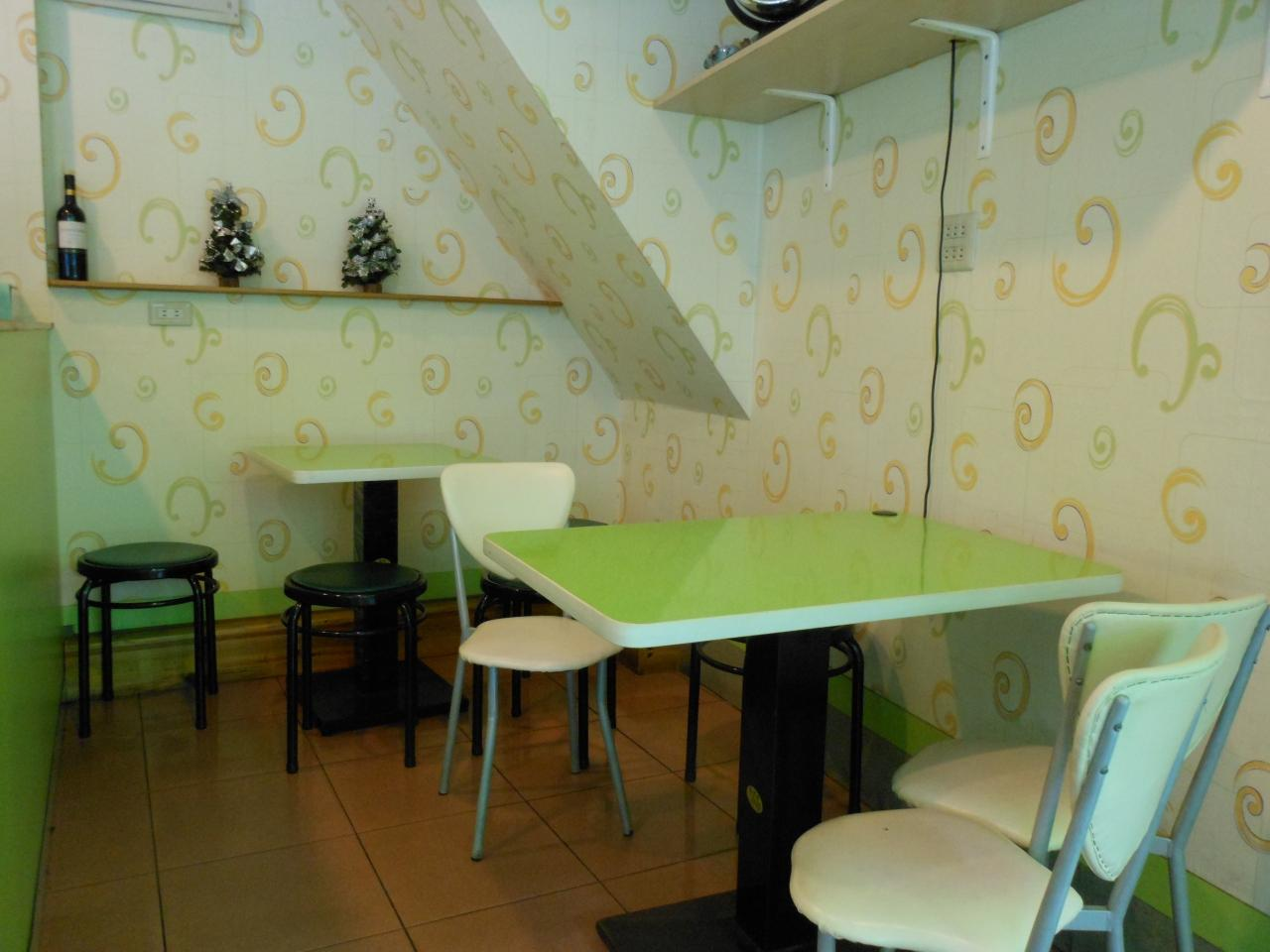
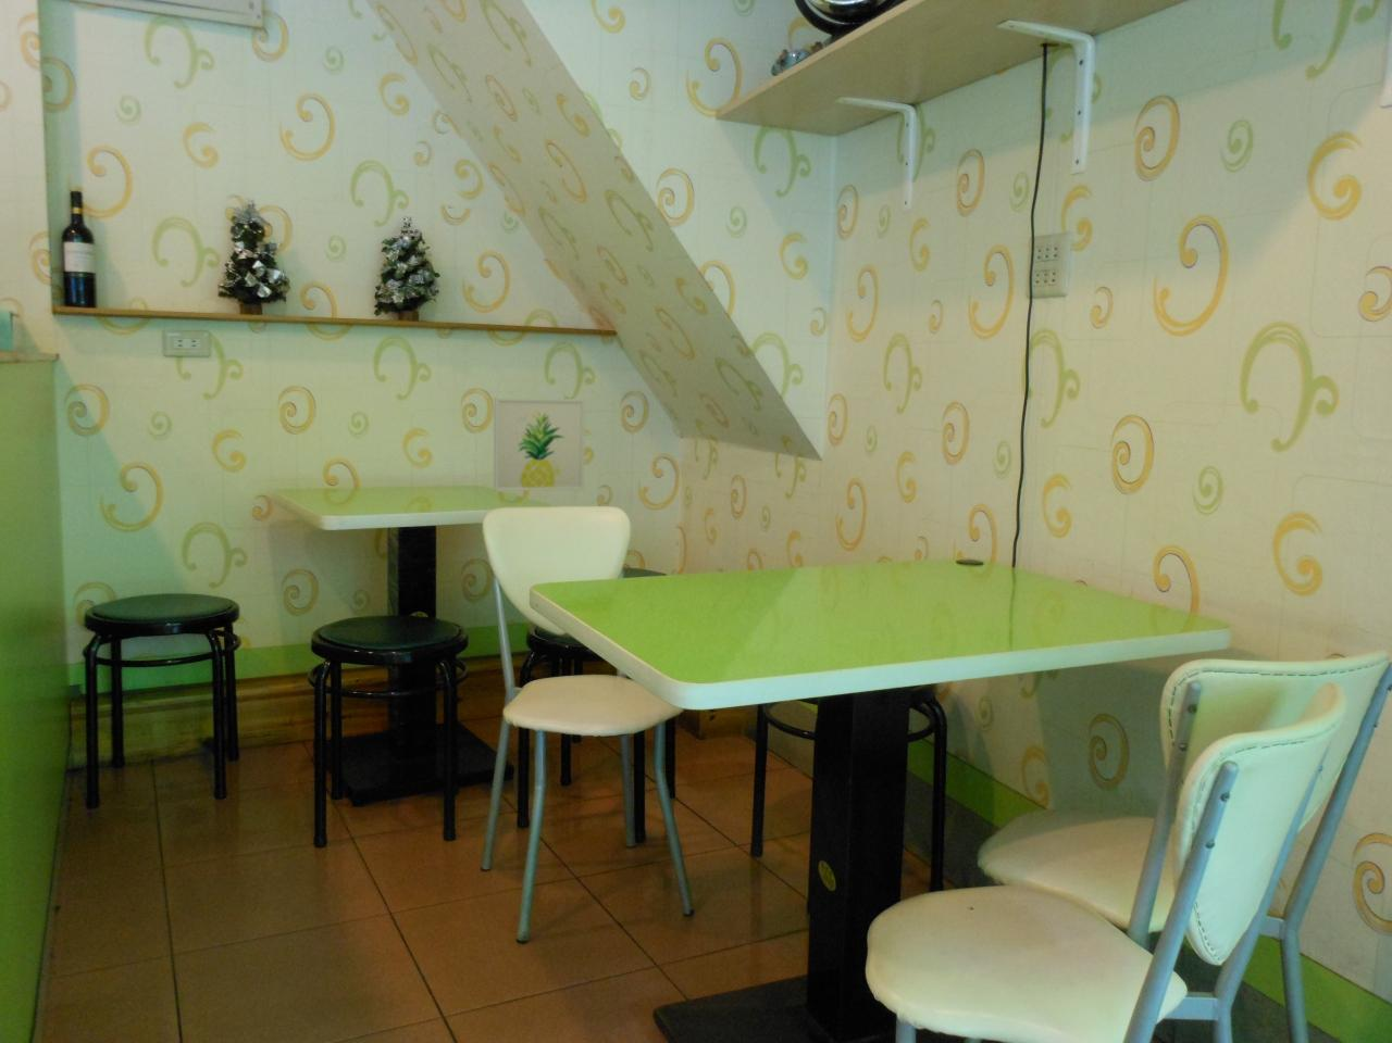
+ wall art [492,397,586,492]
